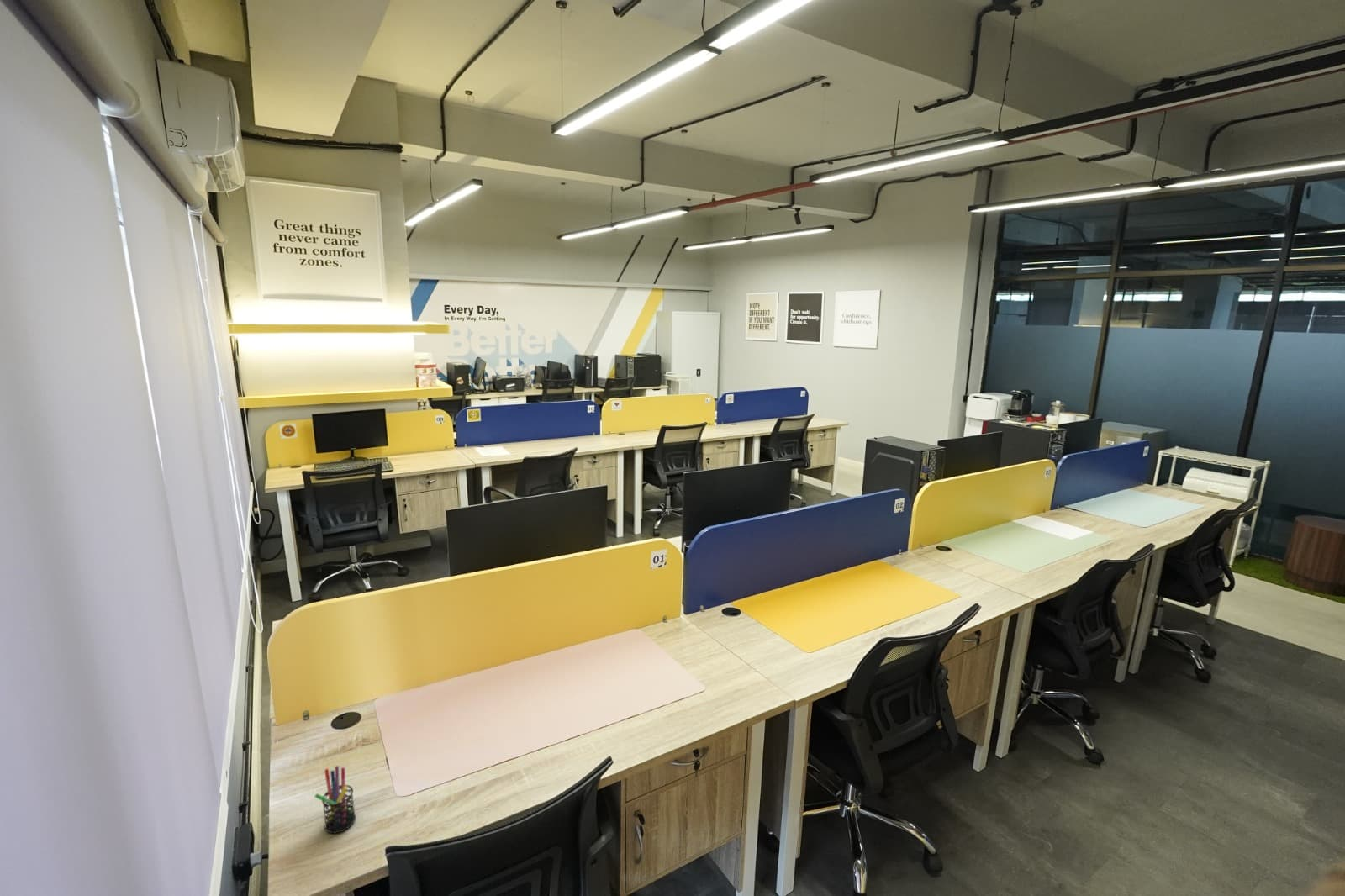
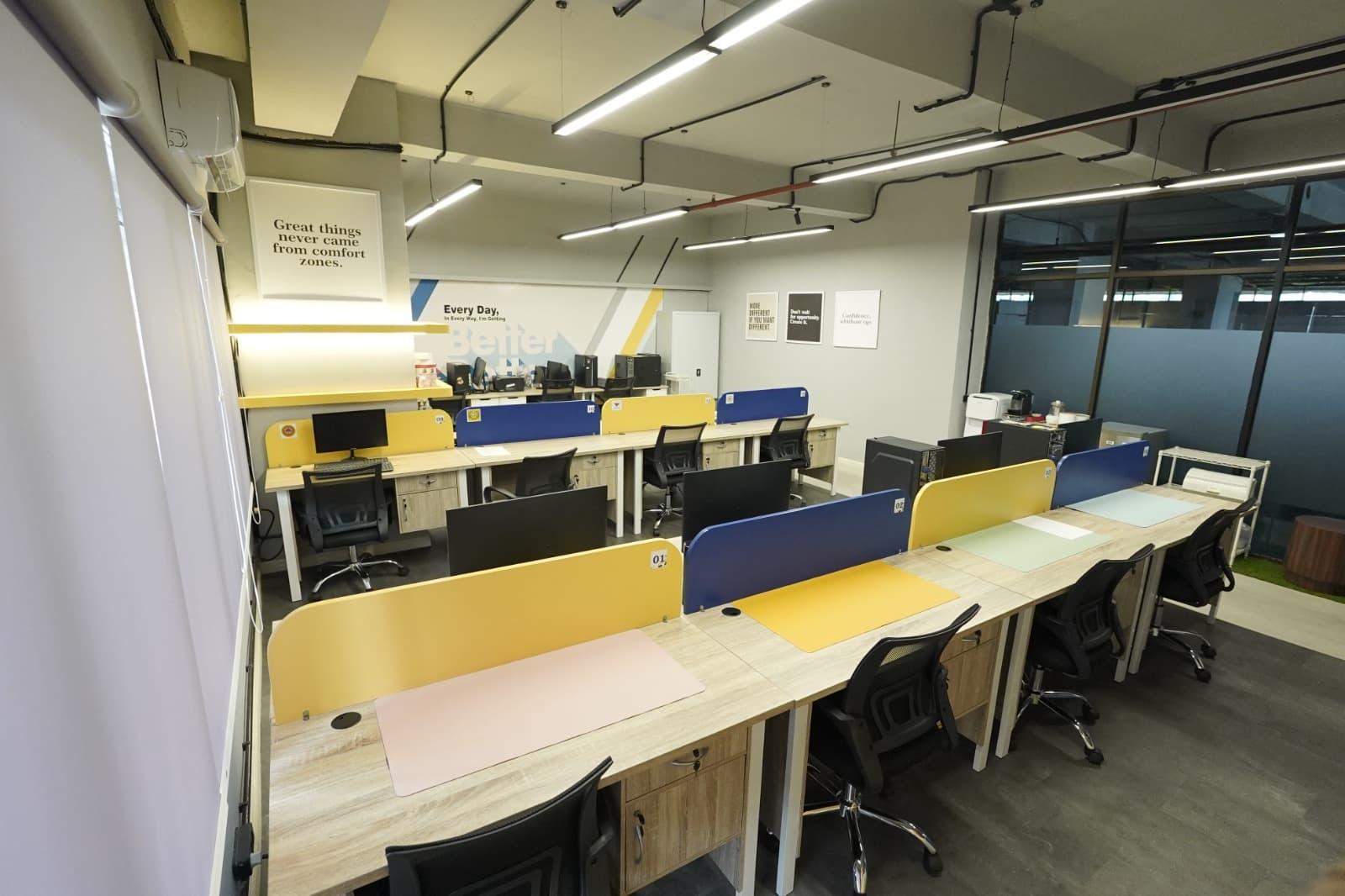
- pen holder [314,765,356,835]
